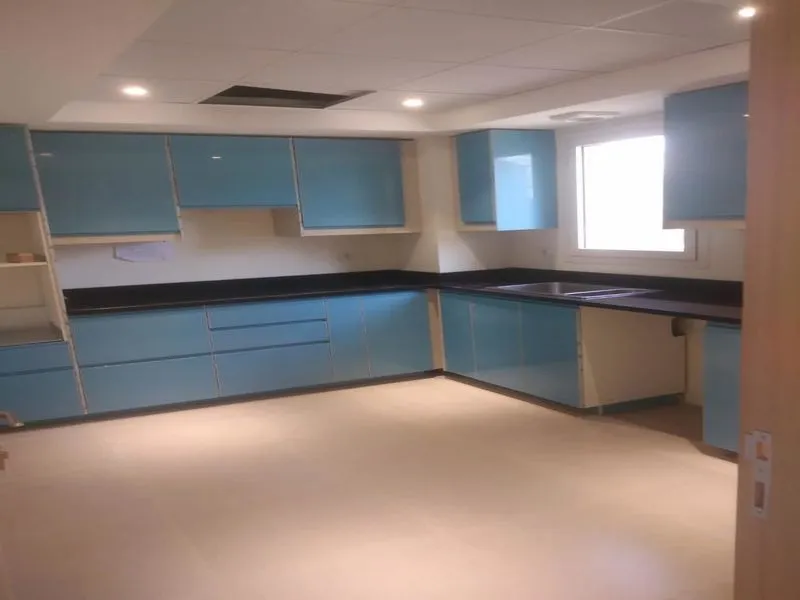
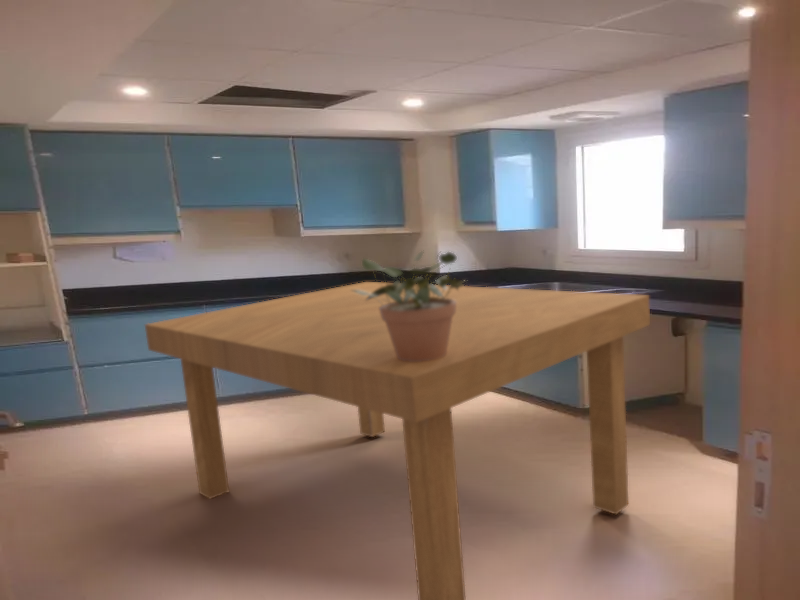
+ potted plant [351,249,470,362]
+ dining table [144,281,651,600]
